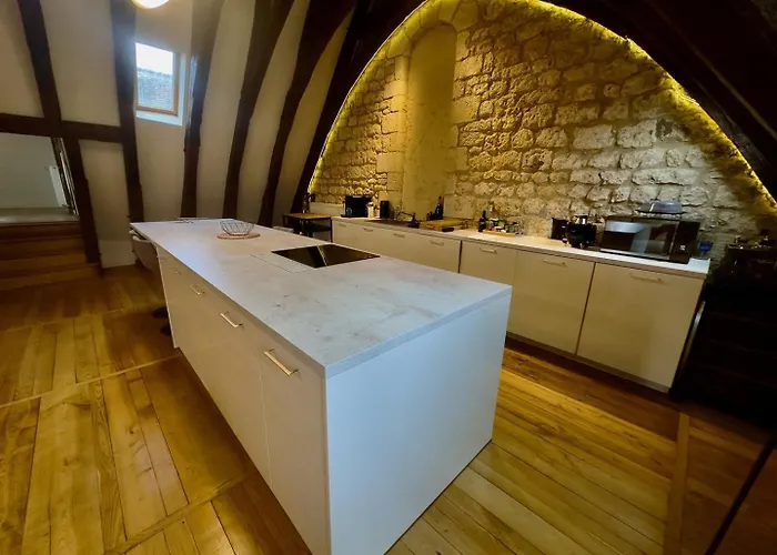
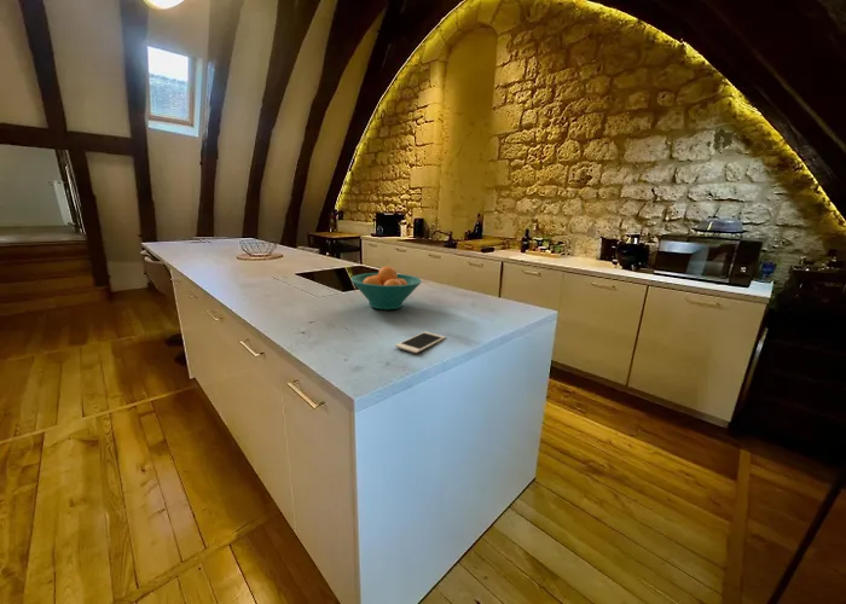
+ fruit bowl [349,265,423,310]
+ cell phone [394,331,446,354]
